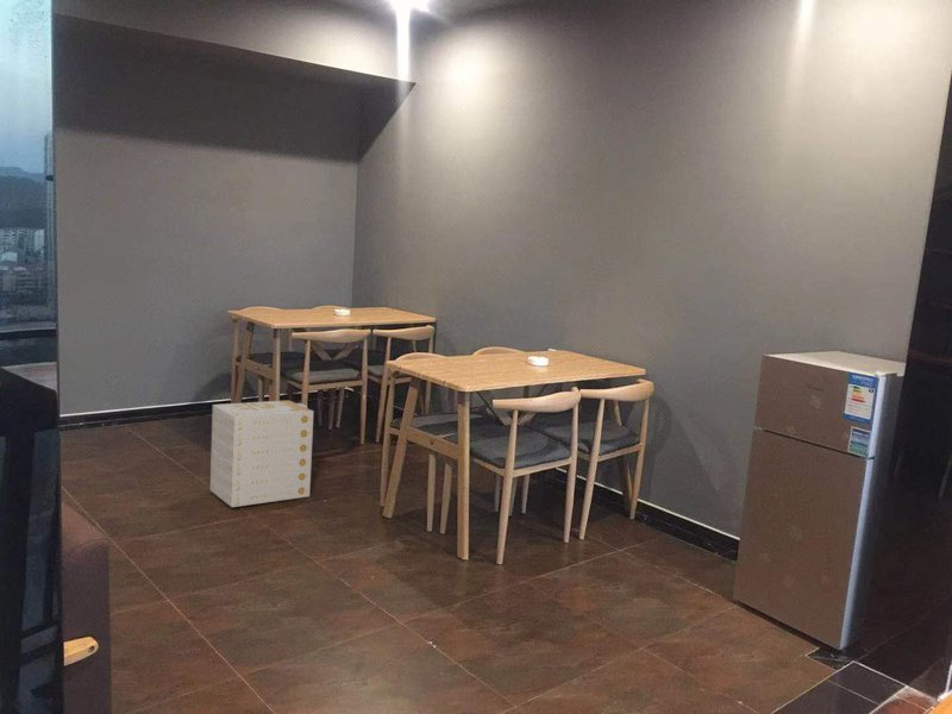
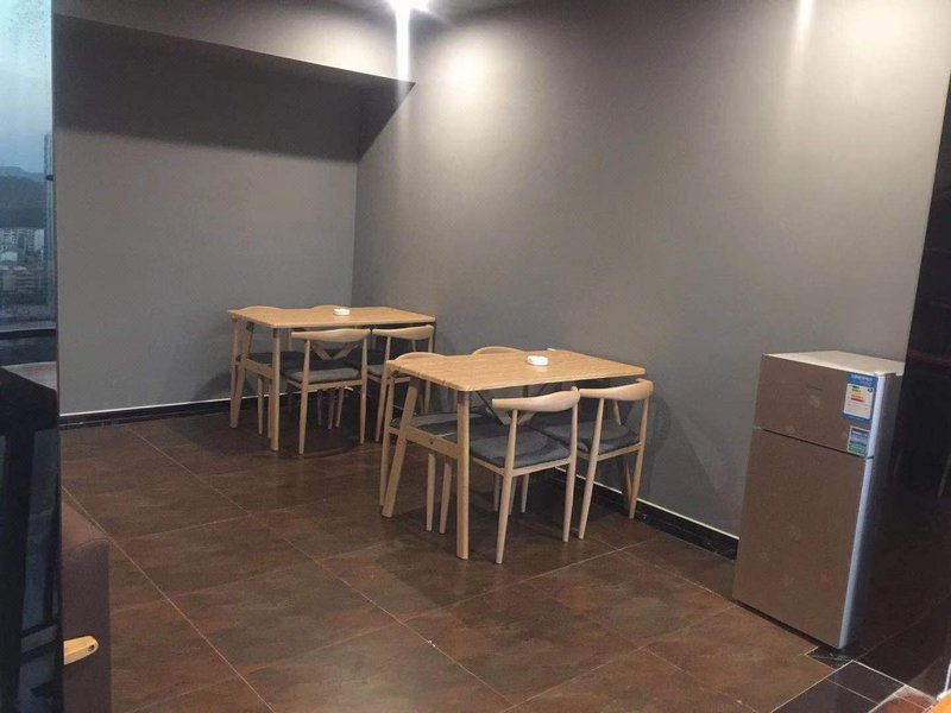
- product box [209,399,314,508]
